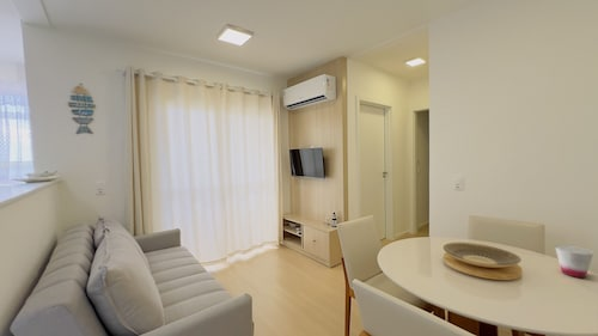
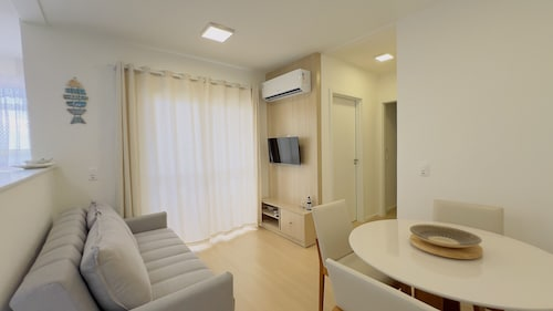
- cup [554,244,594,279]
